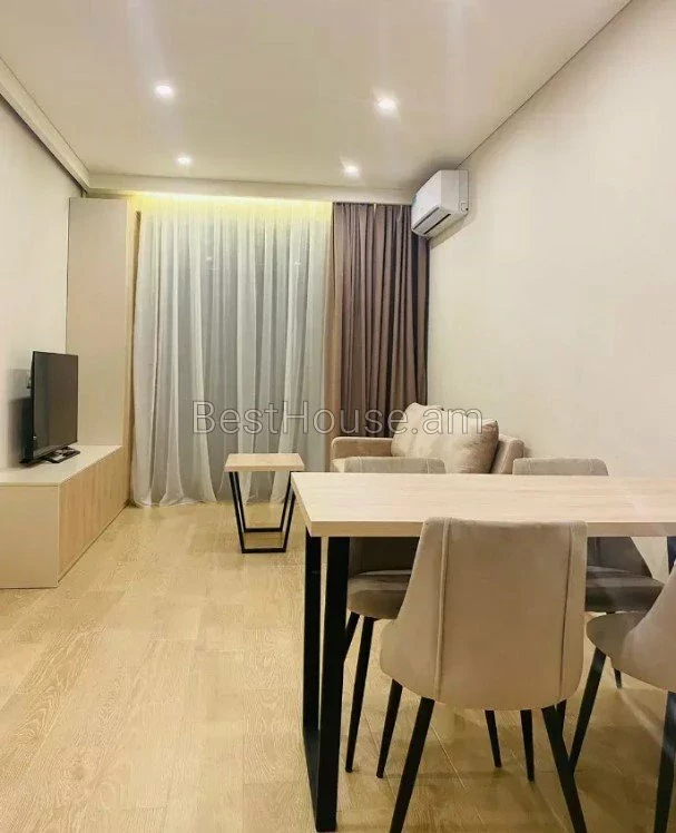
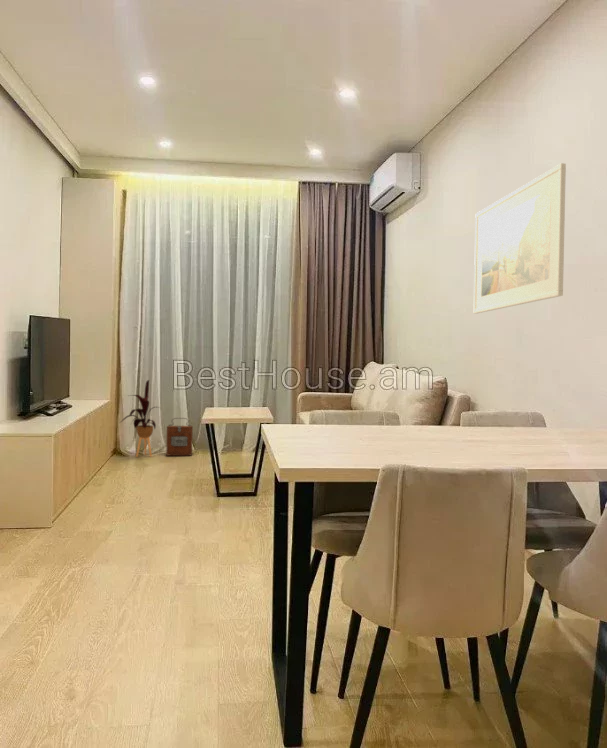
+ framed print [473,162,567,315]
+ lantern [165,417,194,456]
+ house plant [119,379,161,458]
